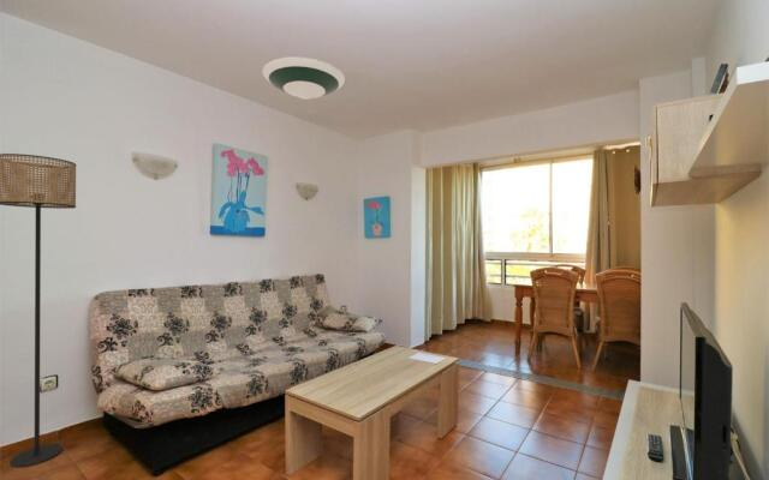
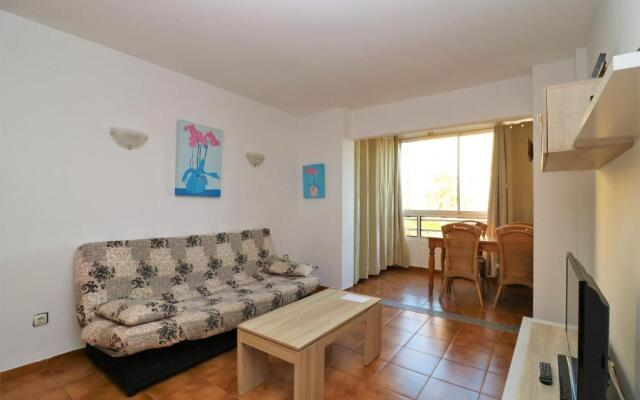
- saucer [261,55,346,101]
- floor lamp [0,152,77,469]
